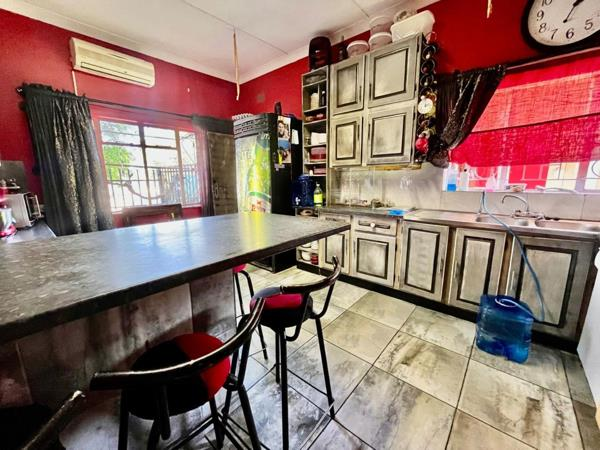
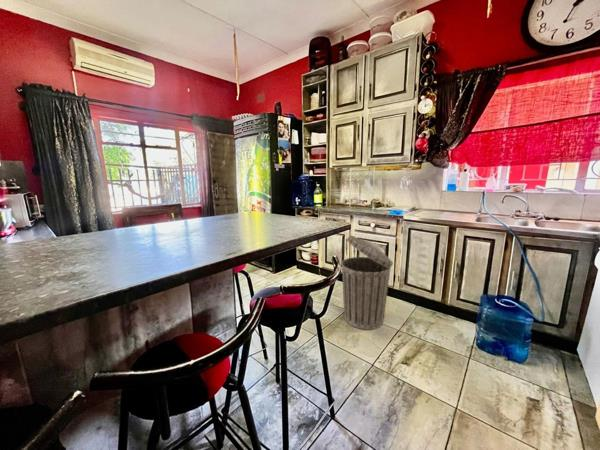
+ trash can [341,234,394,330]
